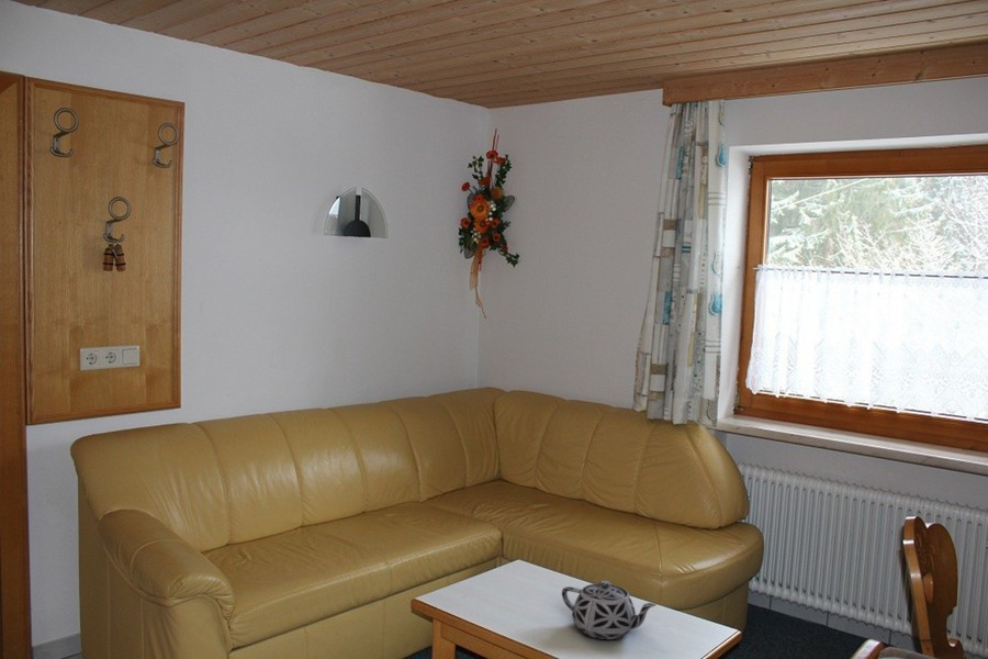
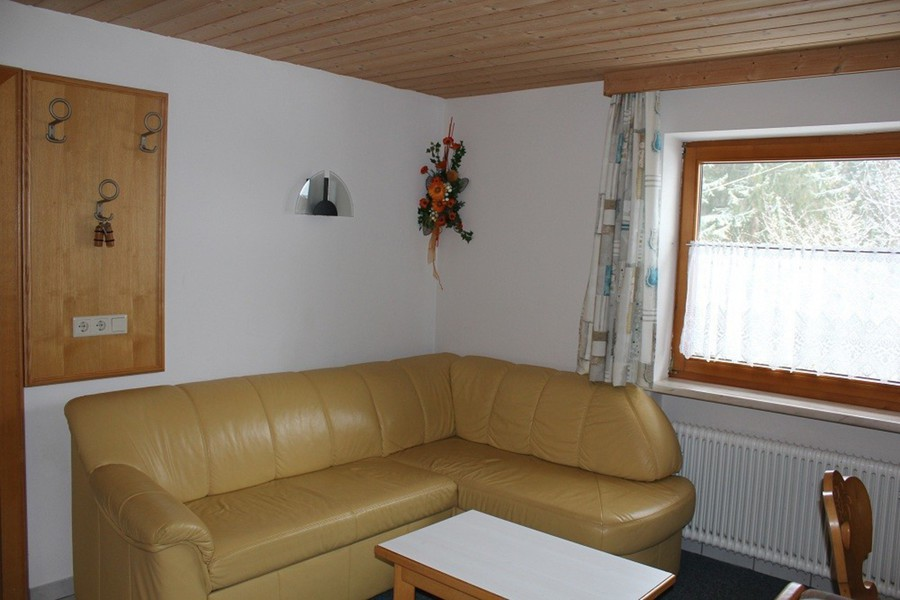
- teapot [561,580,658,640]
